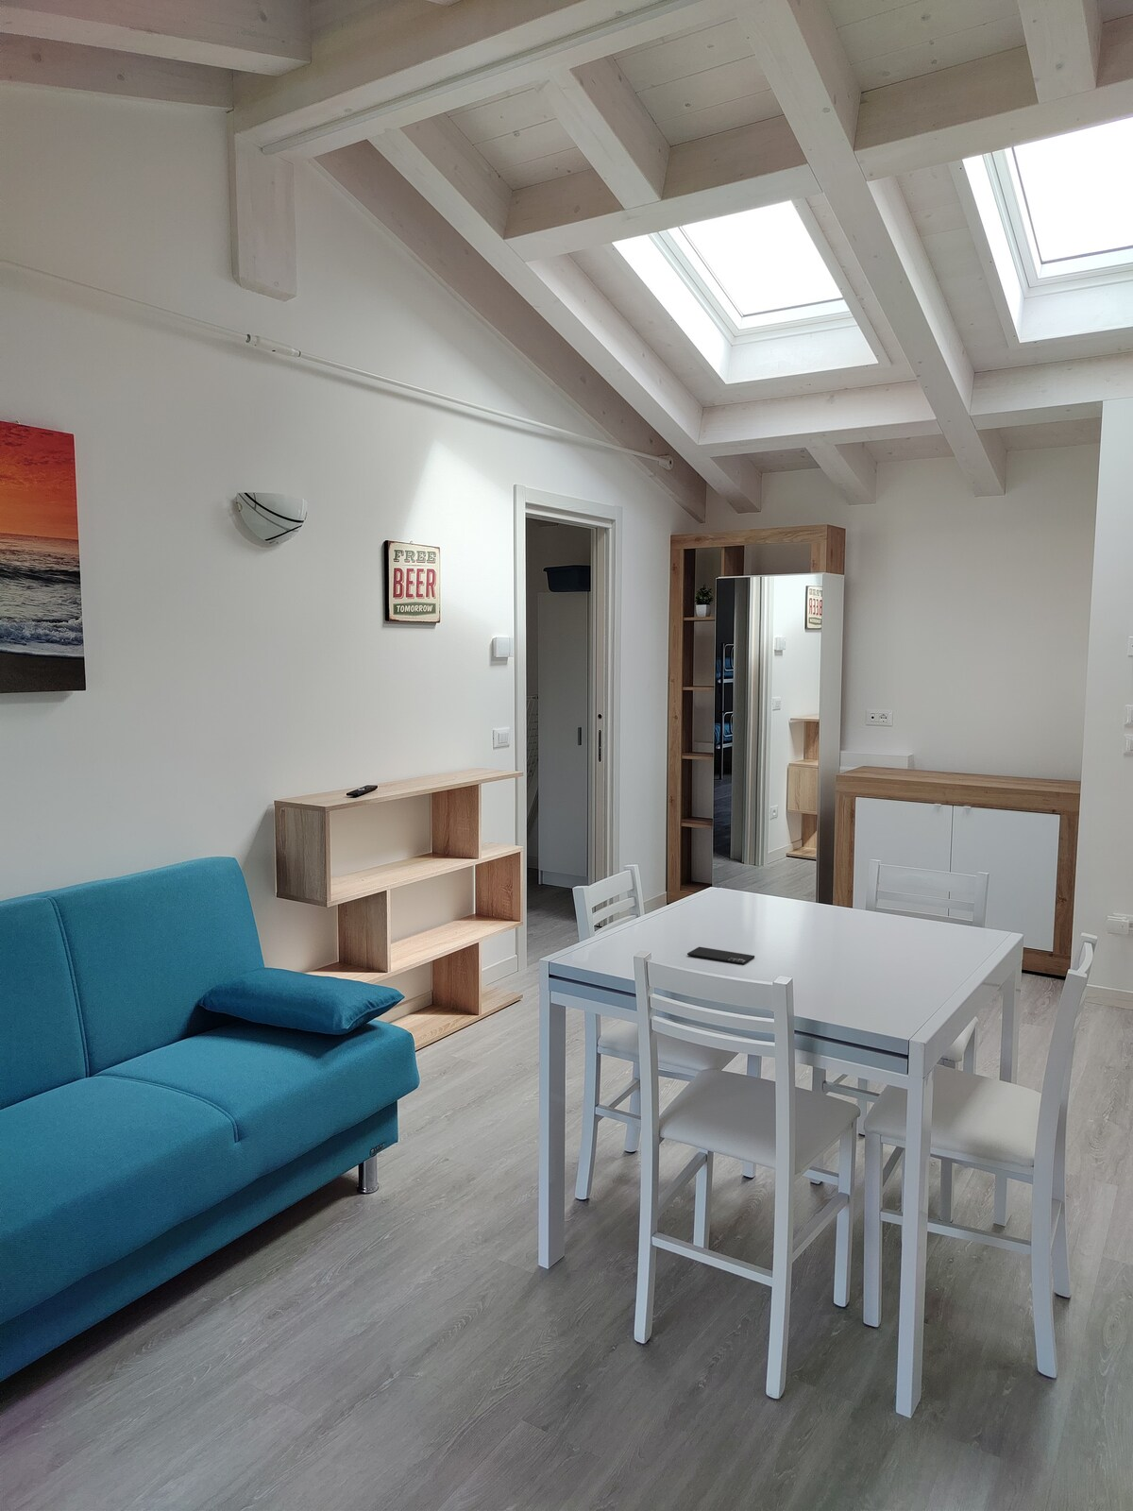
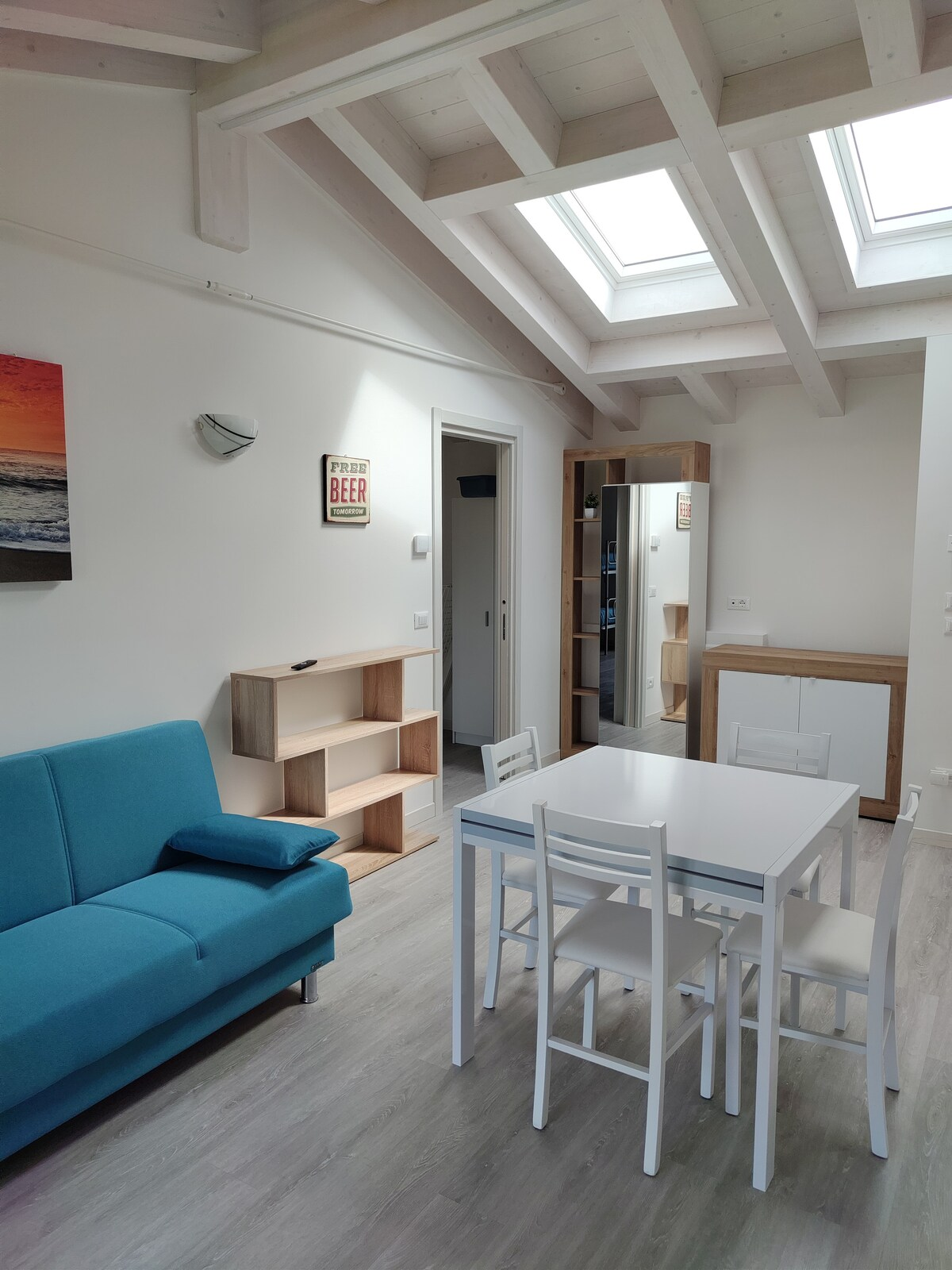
- smartphone [687,946,756,965]
